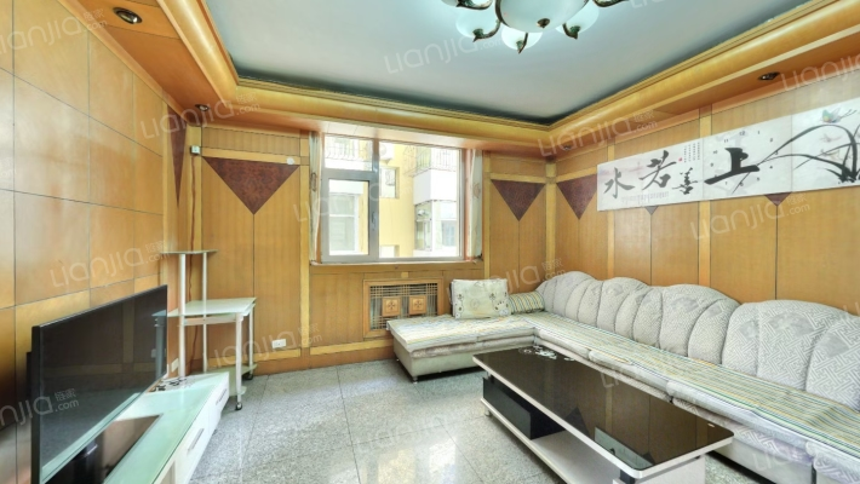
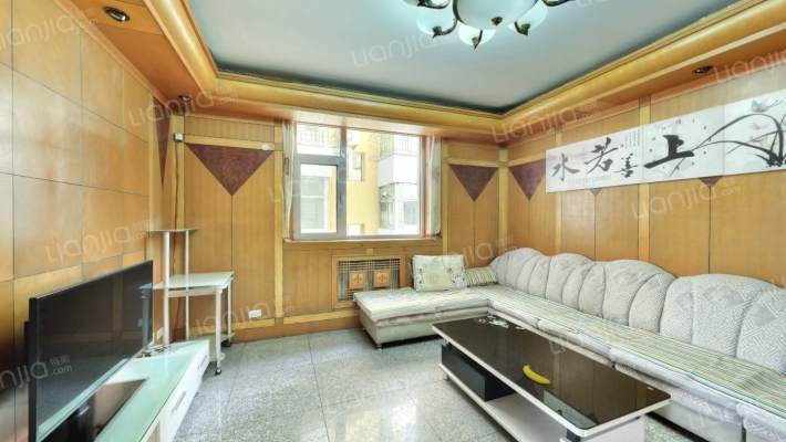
+ banana [523,365,551,385]
